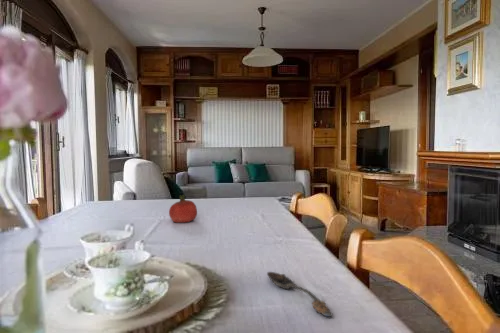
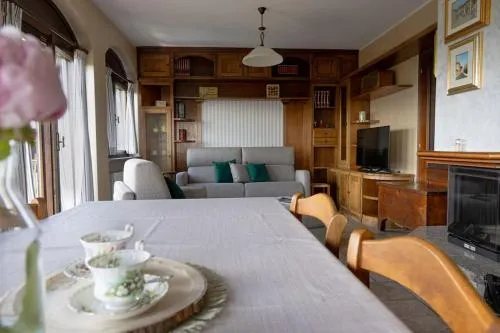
- fruit [168,194,198,224]
- spoon [266,271,333,318]
